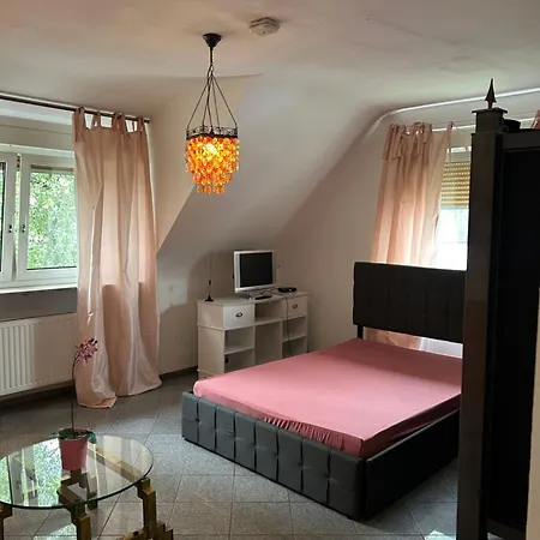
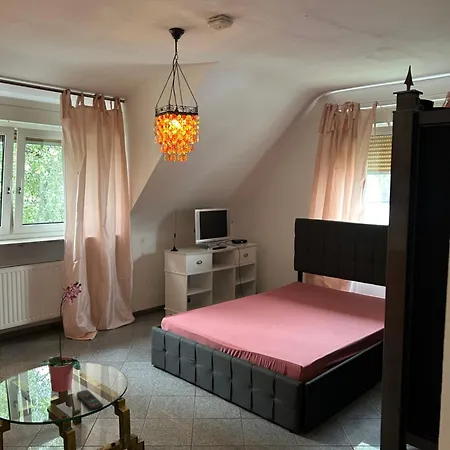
+ remote control [76,389,104,411]
